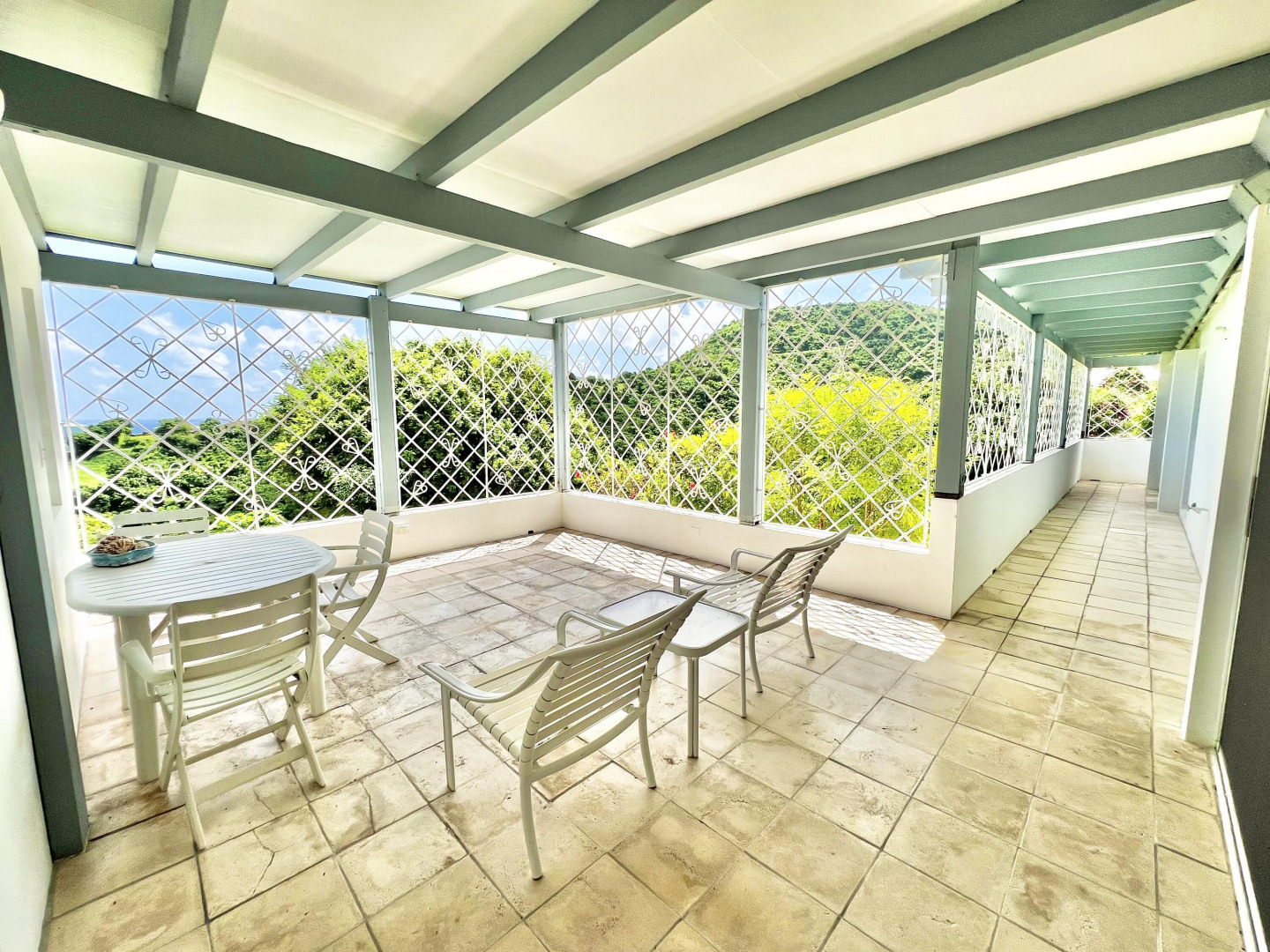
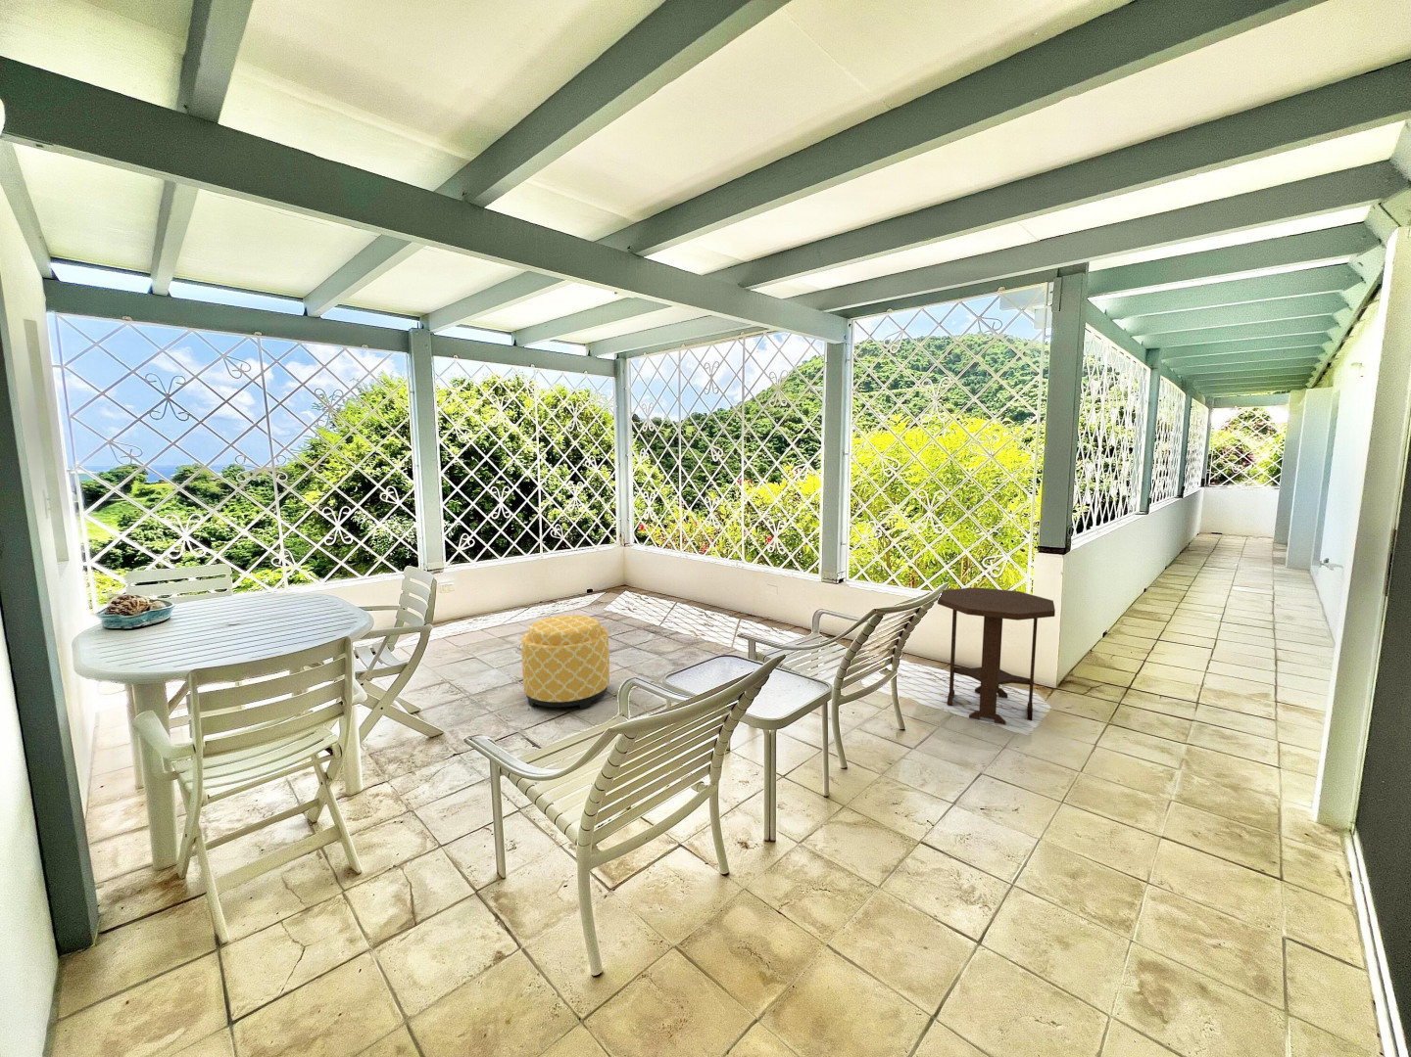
+ ottoman [520,615,610,711]
+ side table [937,586,1057,726]
